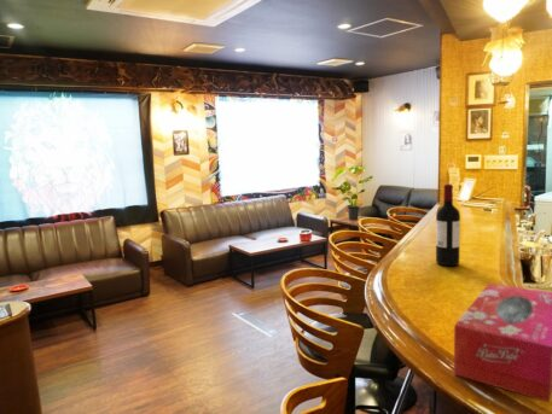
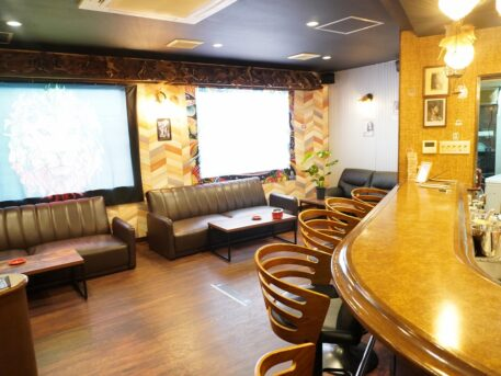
- tissue box [453,282,552,403]
- wine bottle [435,183,461,267]
